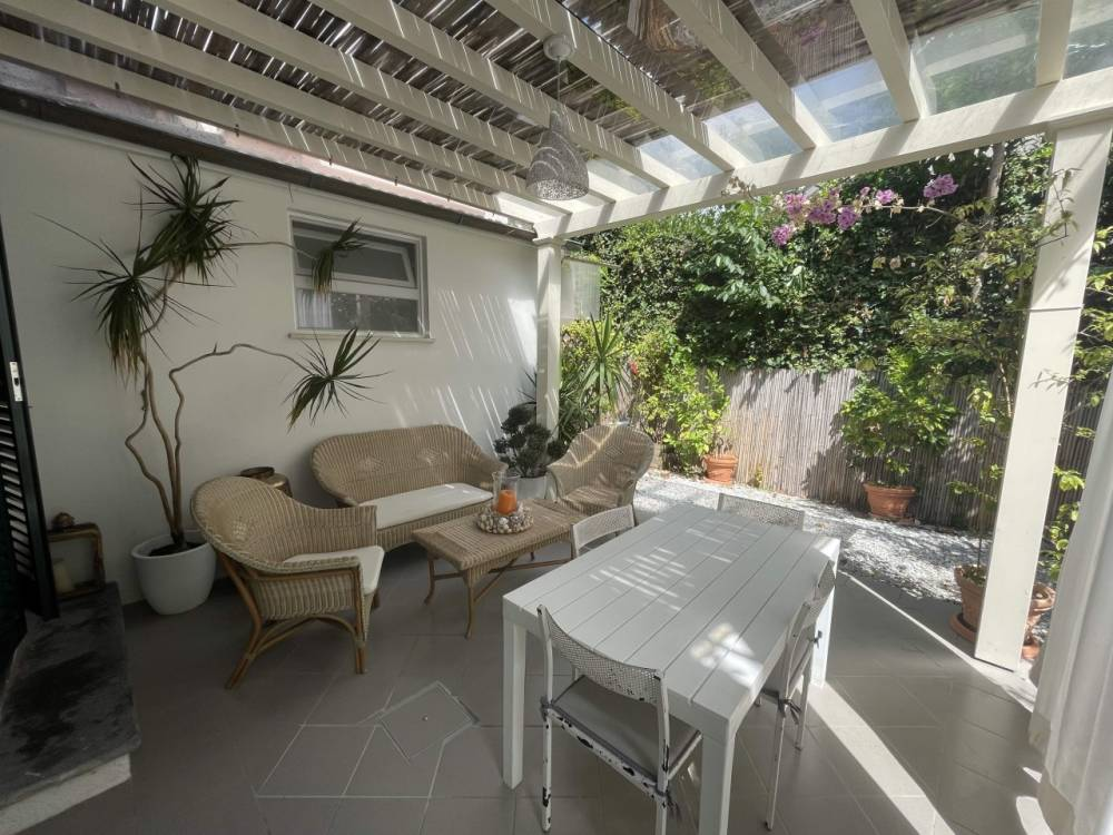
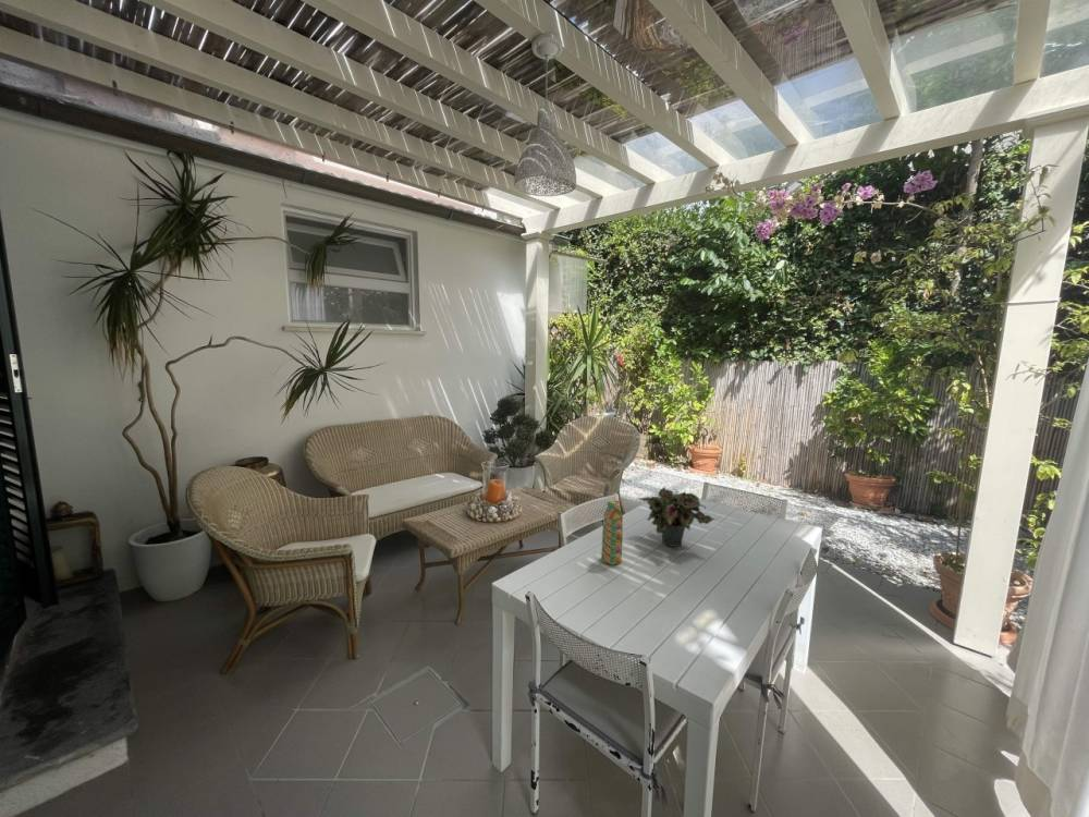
+ water bottle [600,499,624,565]
+ potted plant [637,486,715,548]
